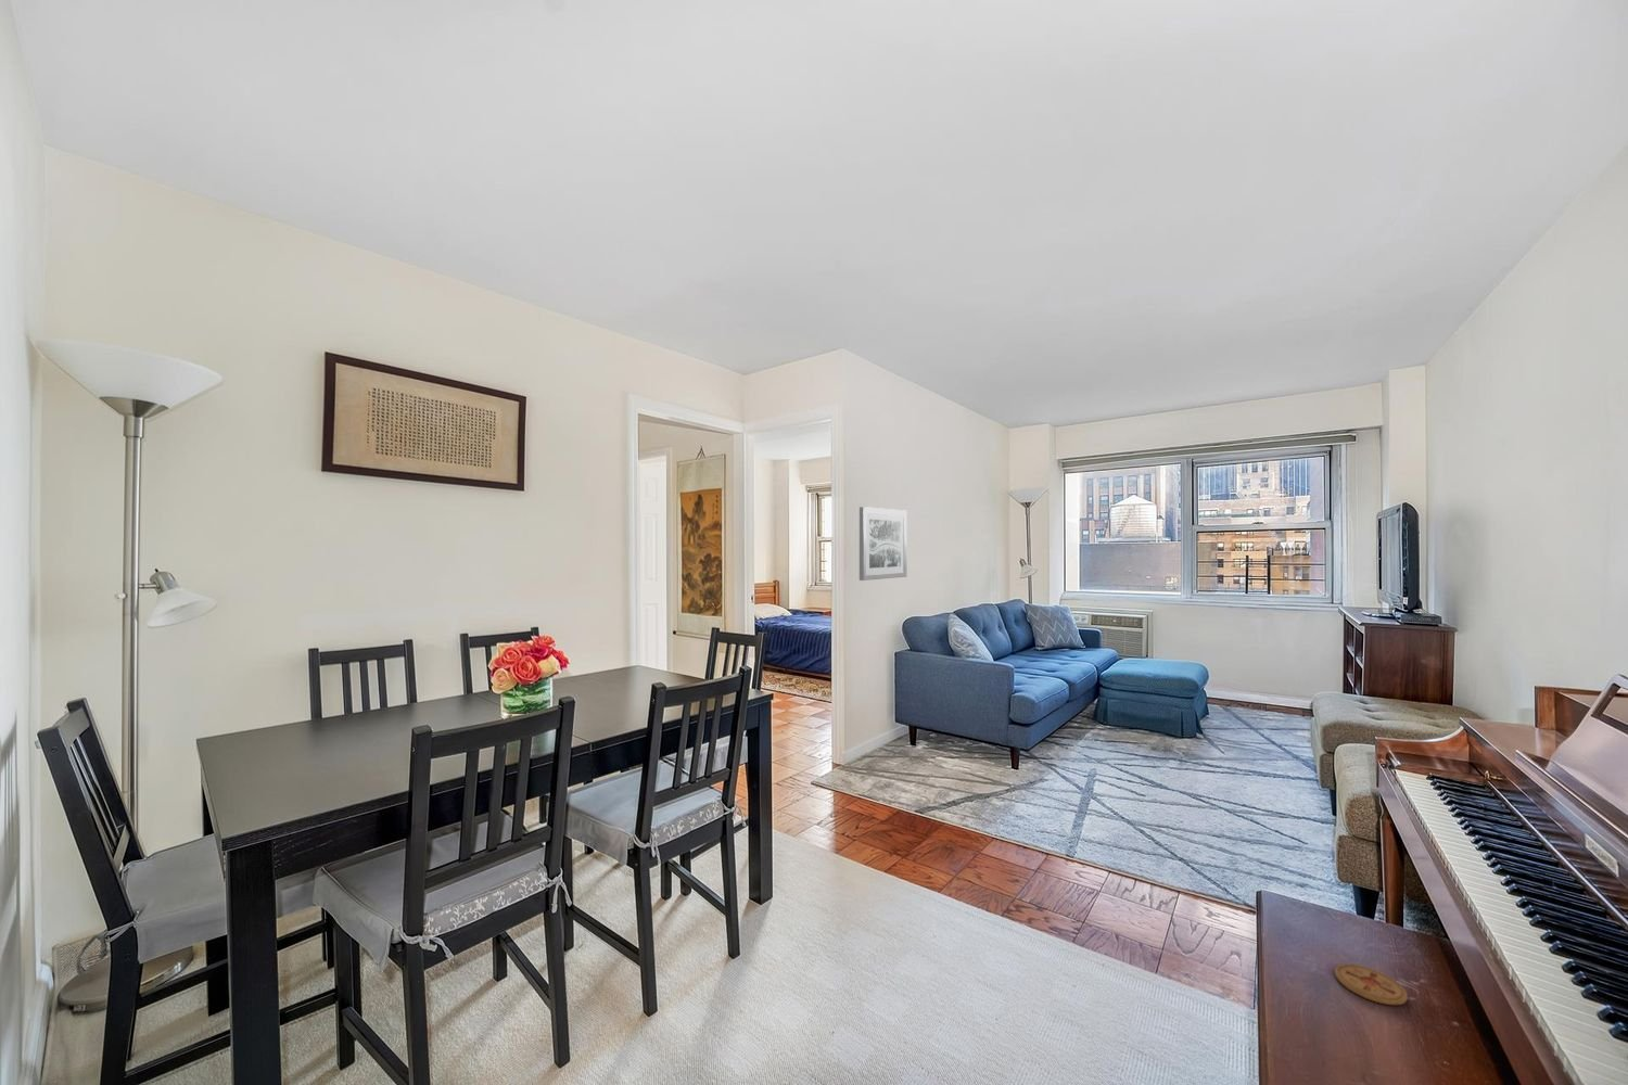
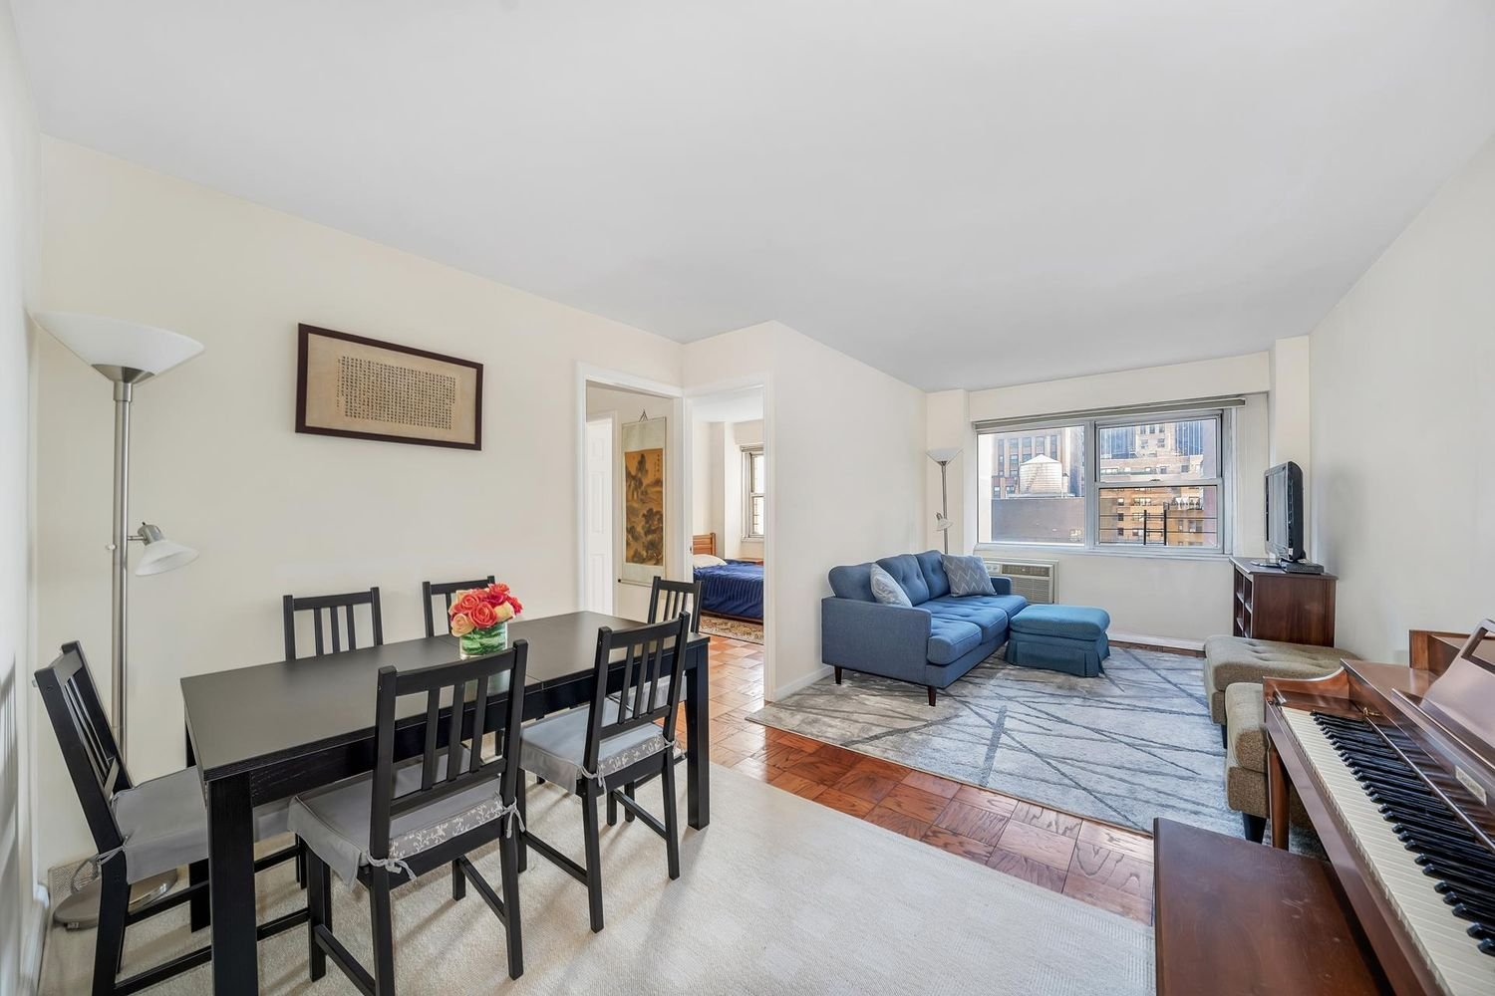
- coaster [1334,964,1409,1006]
- wall art [859,506,908,581]
